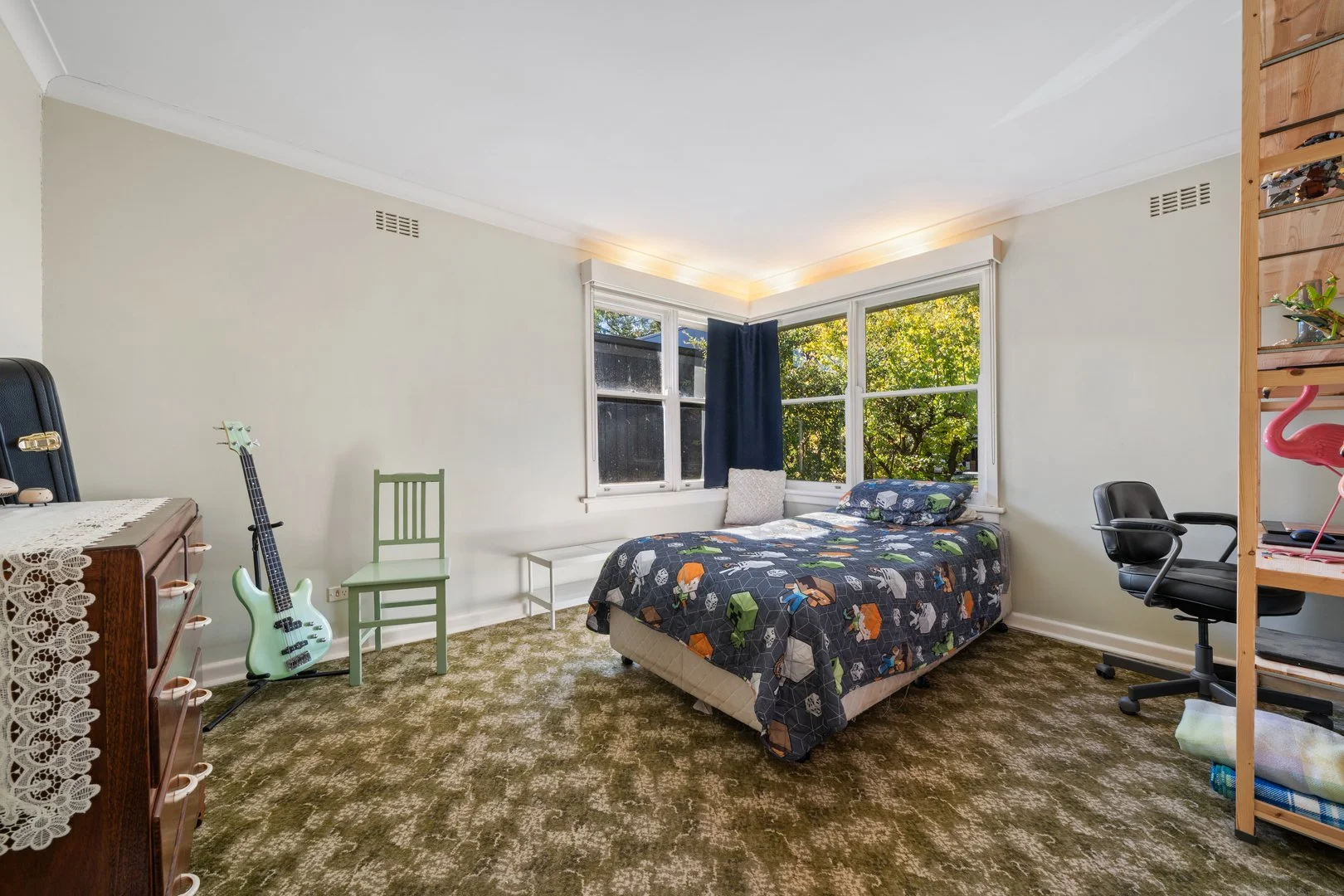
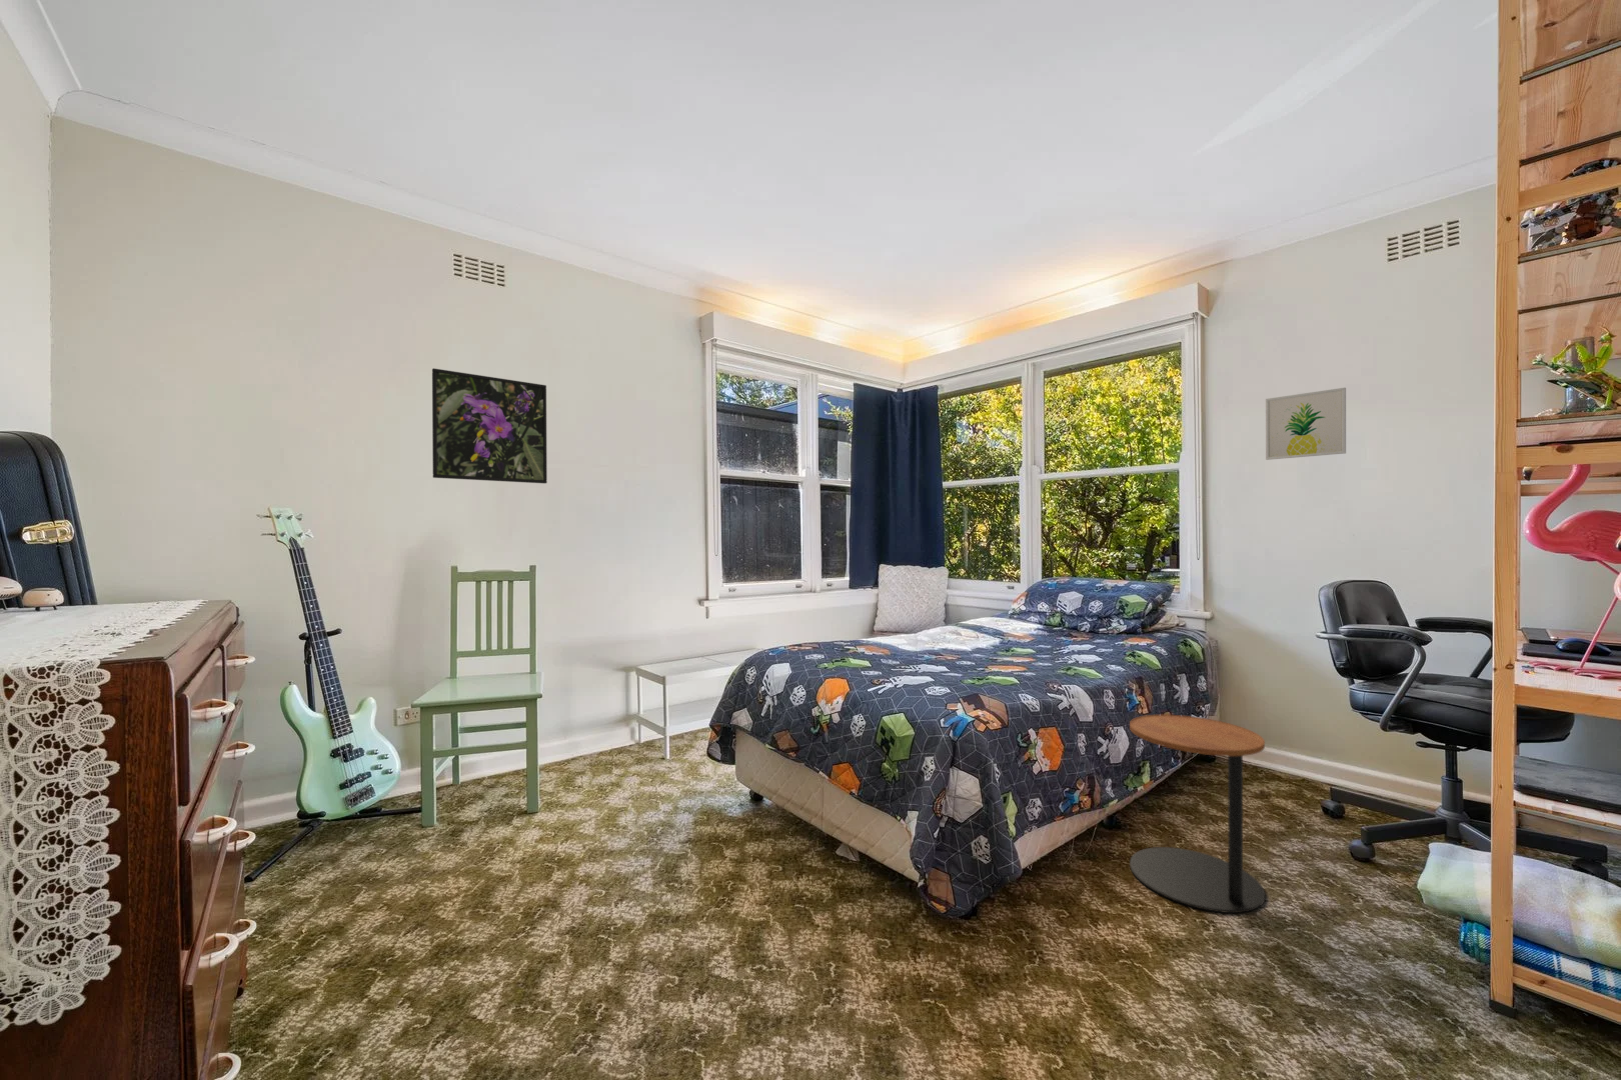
+ wall art [1265,387,1347,460]
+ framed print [432,366,549,485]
+ side table [1129,714,1265,914]
